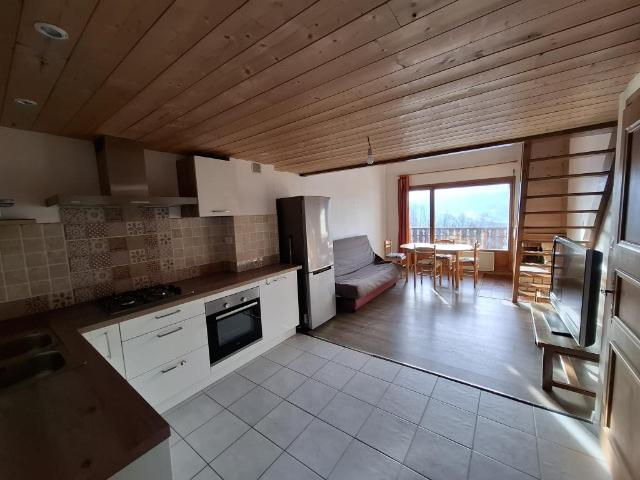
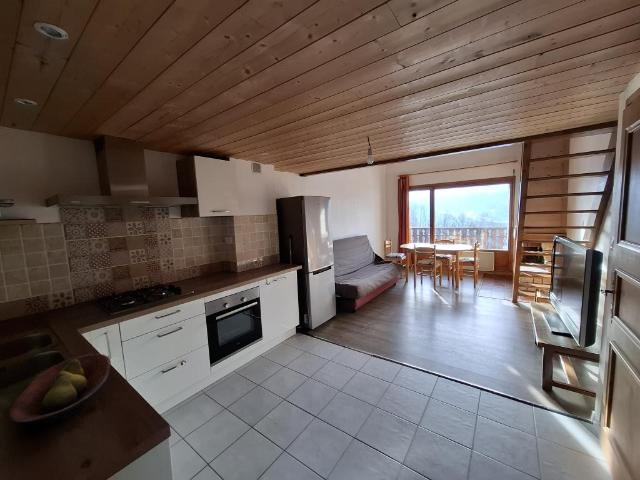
+ fruit bowl [8,353,112,425]
